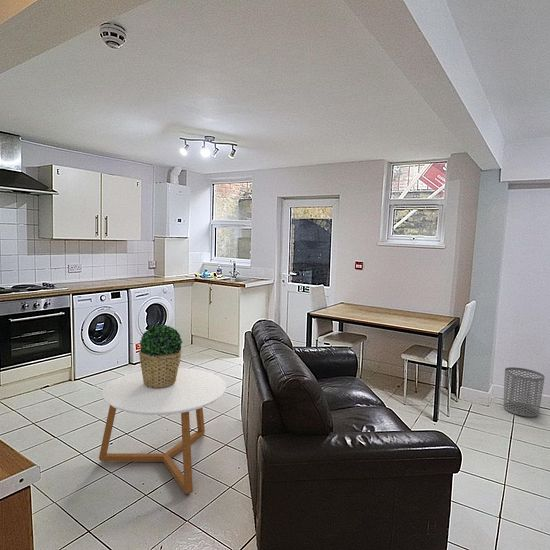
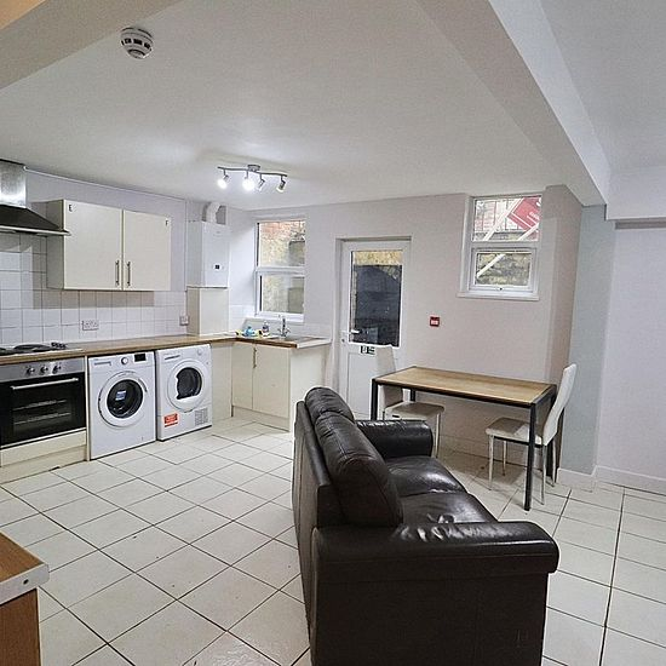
- potted plant [138,323,184,388]
- waste bin [502,366,546,418]
- coffee table [98,367,227,495]
